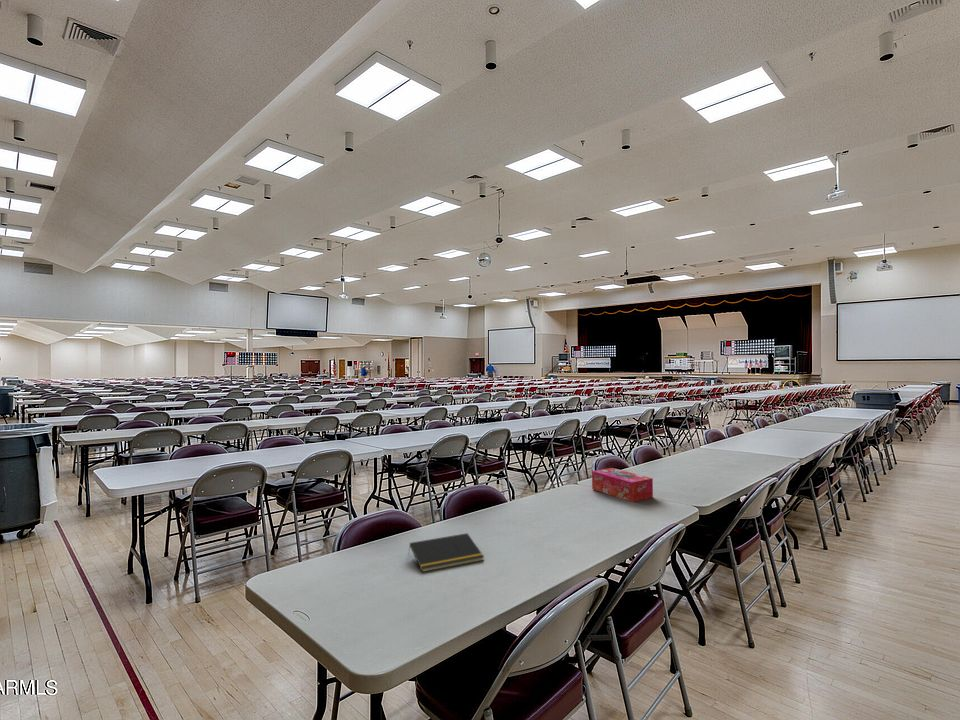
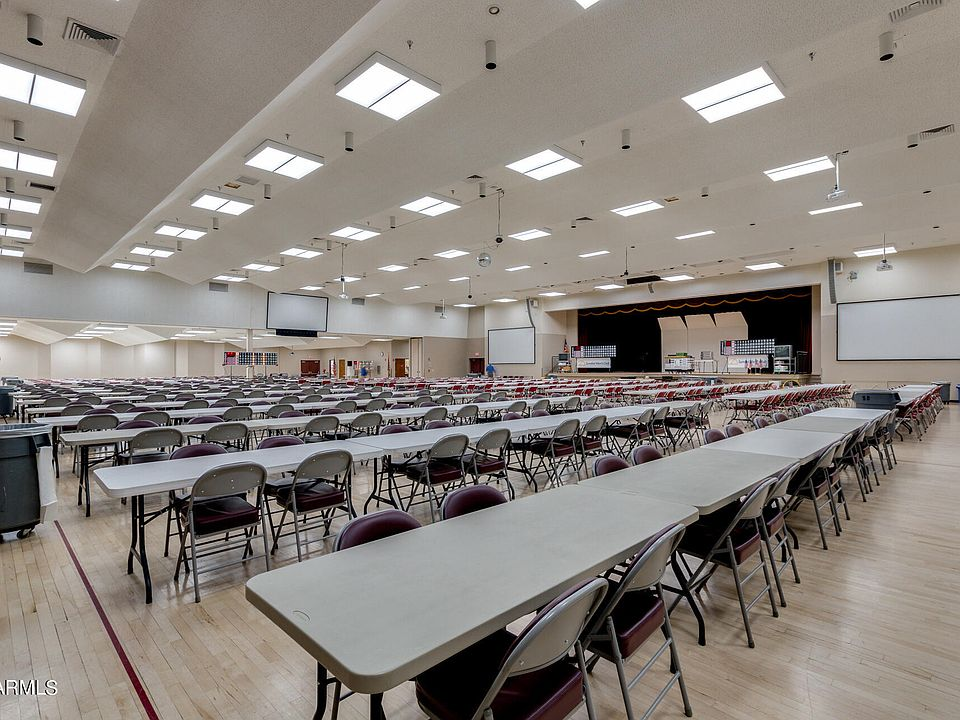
- notepad [407,532,485,573]
- tissue box [591,467,654,503]
